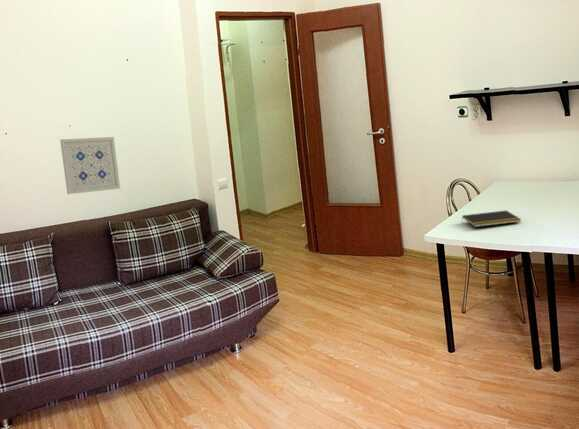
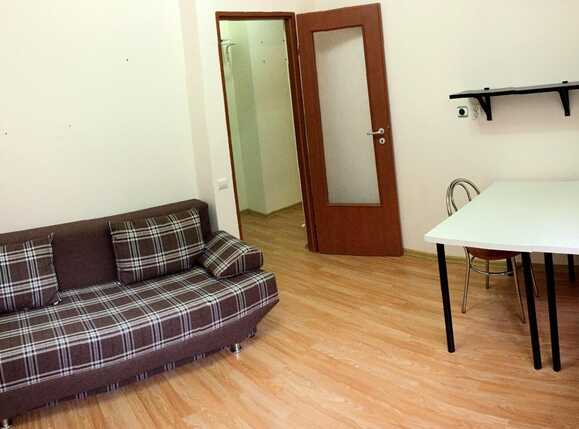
- notepad [461,210,522,228]
- wall art [59,136,121,195]
